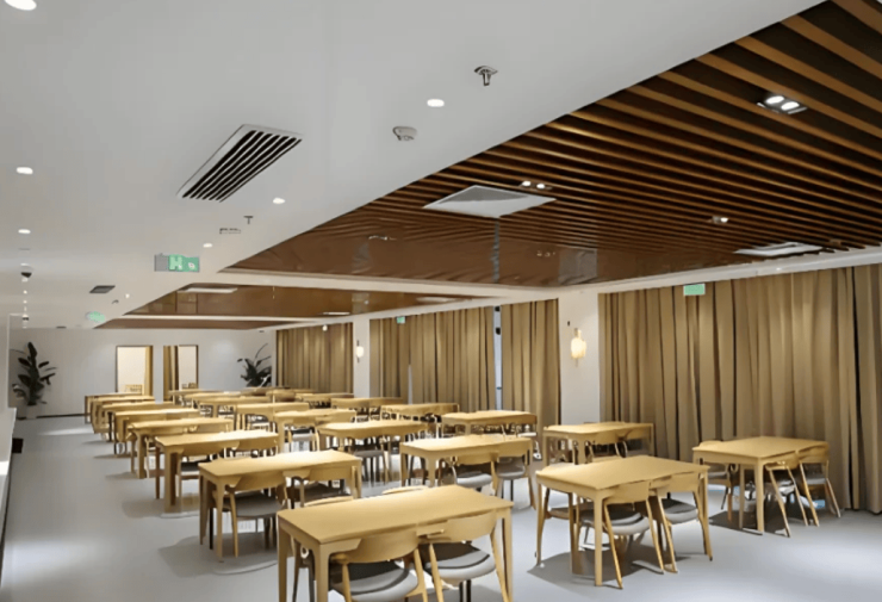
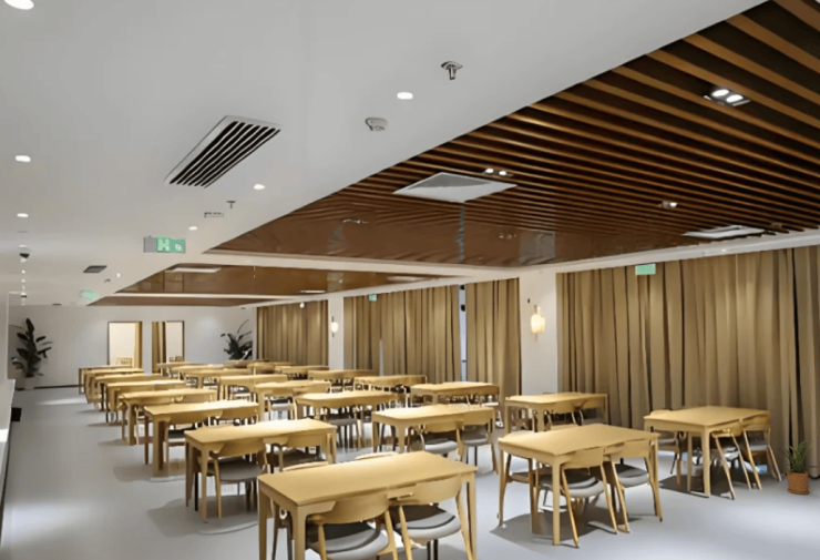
+ house plant [771,438,820,496]
